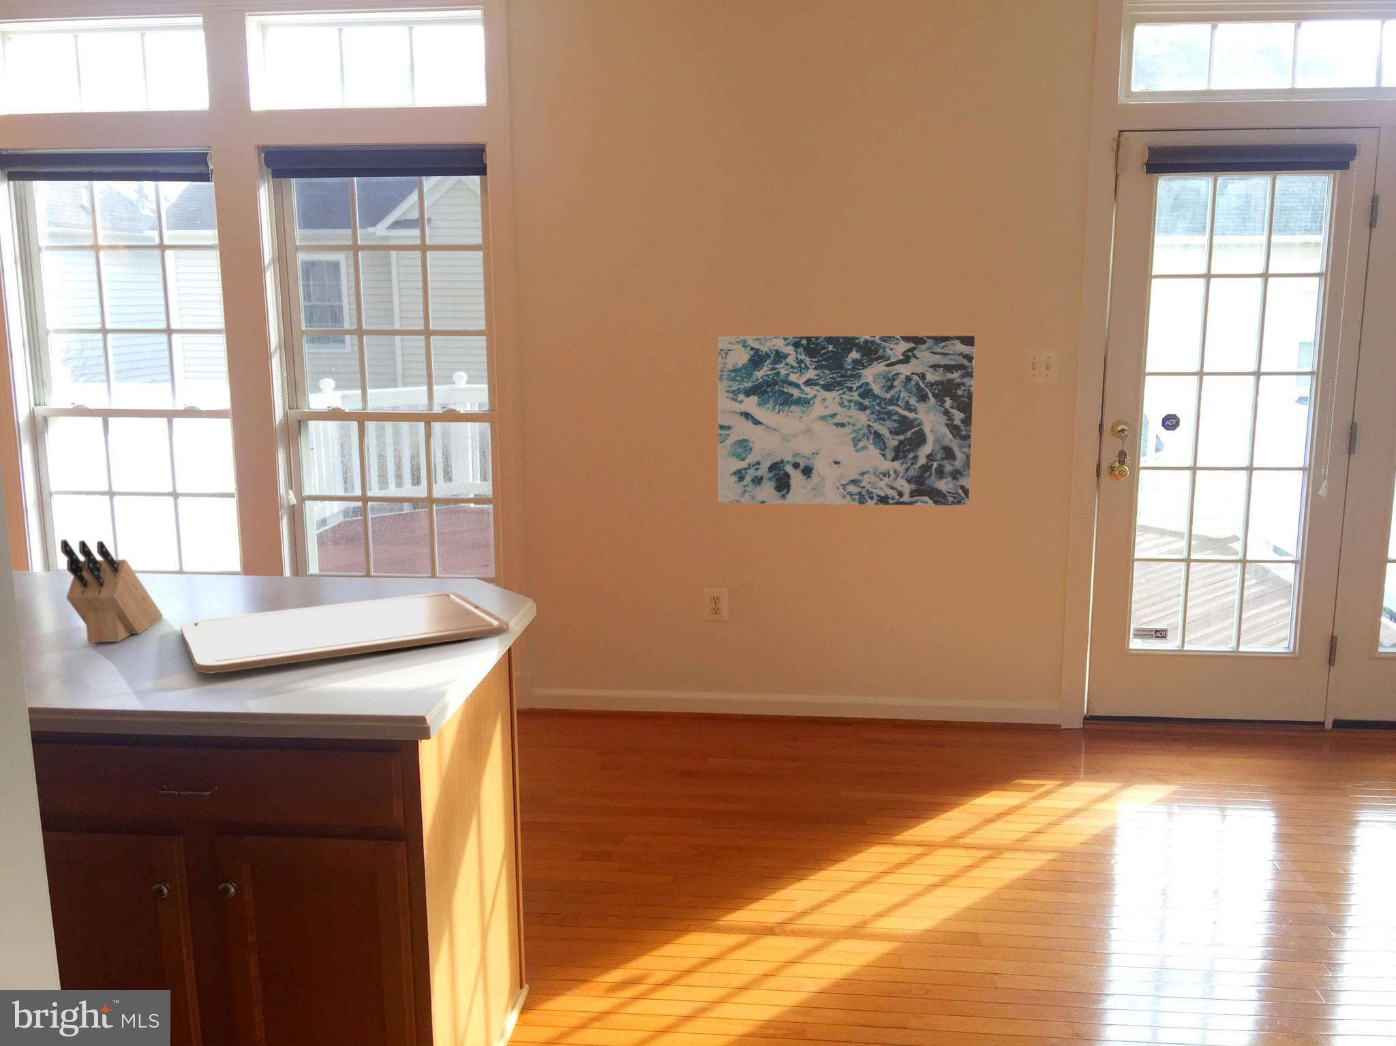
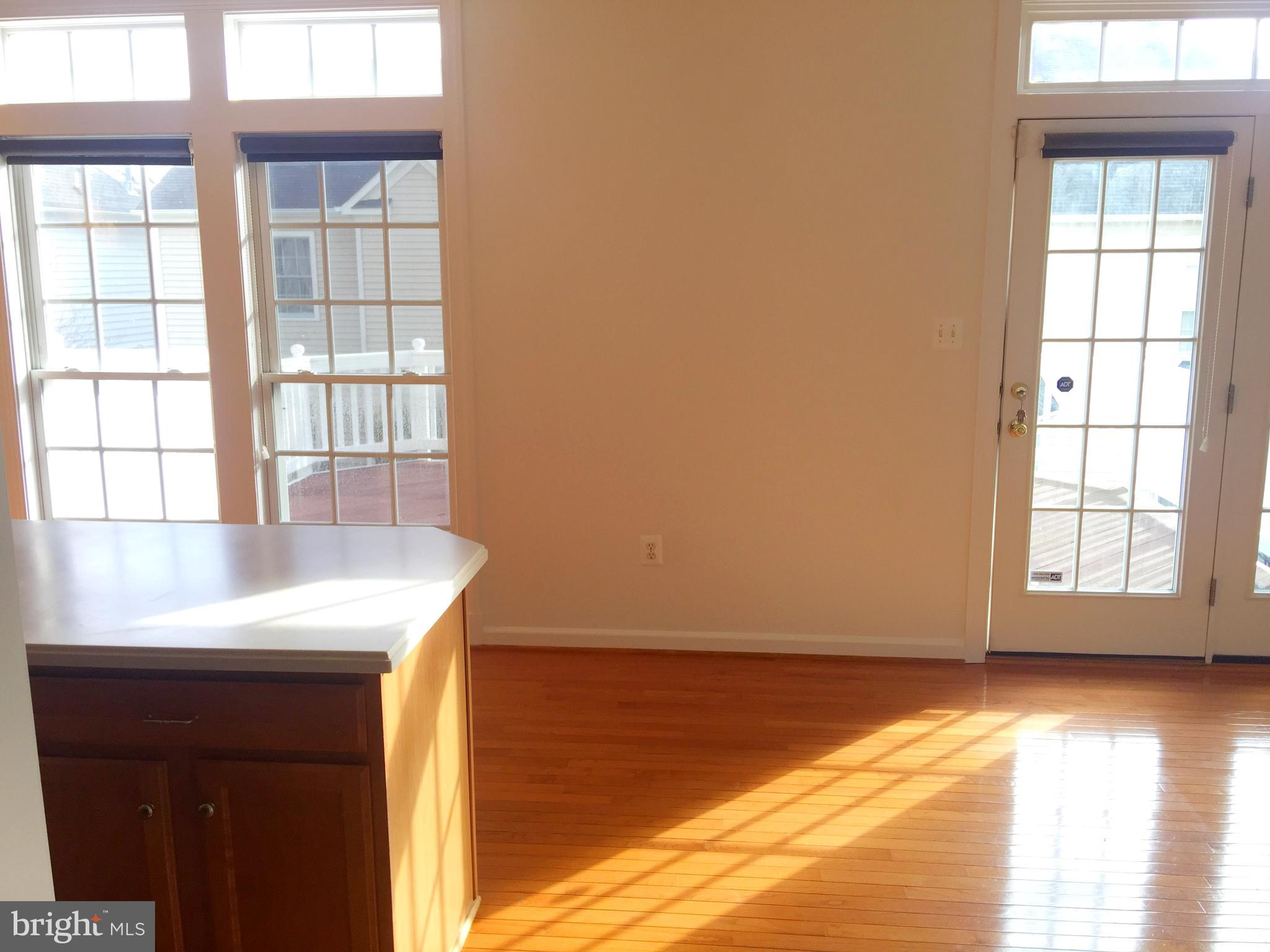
- chopping board [180,592,510,675]
- wall art [718,335,975,507]
- knife block [60,538,164,644]
